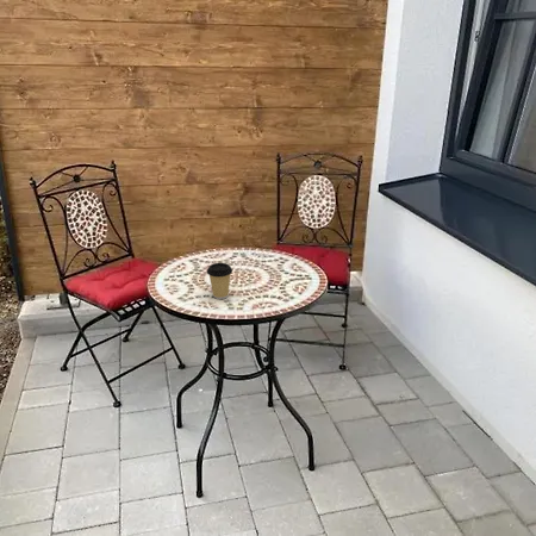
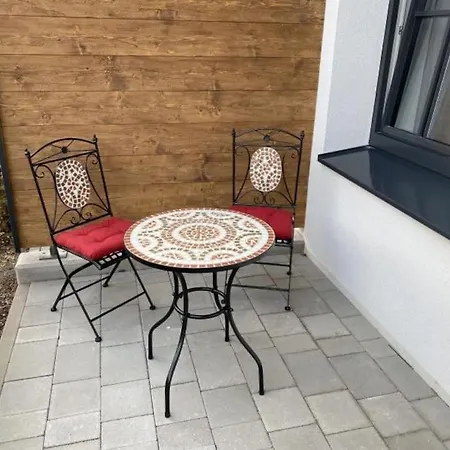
- coffee cup [206,262,233,300]
